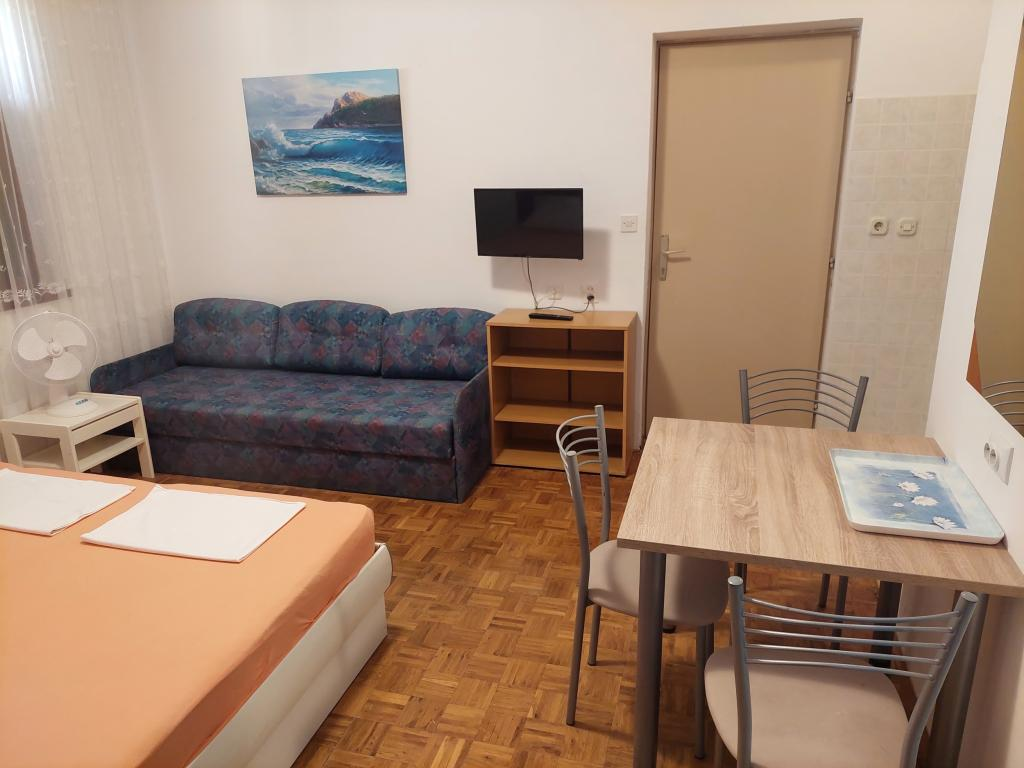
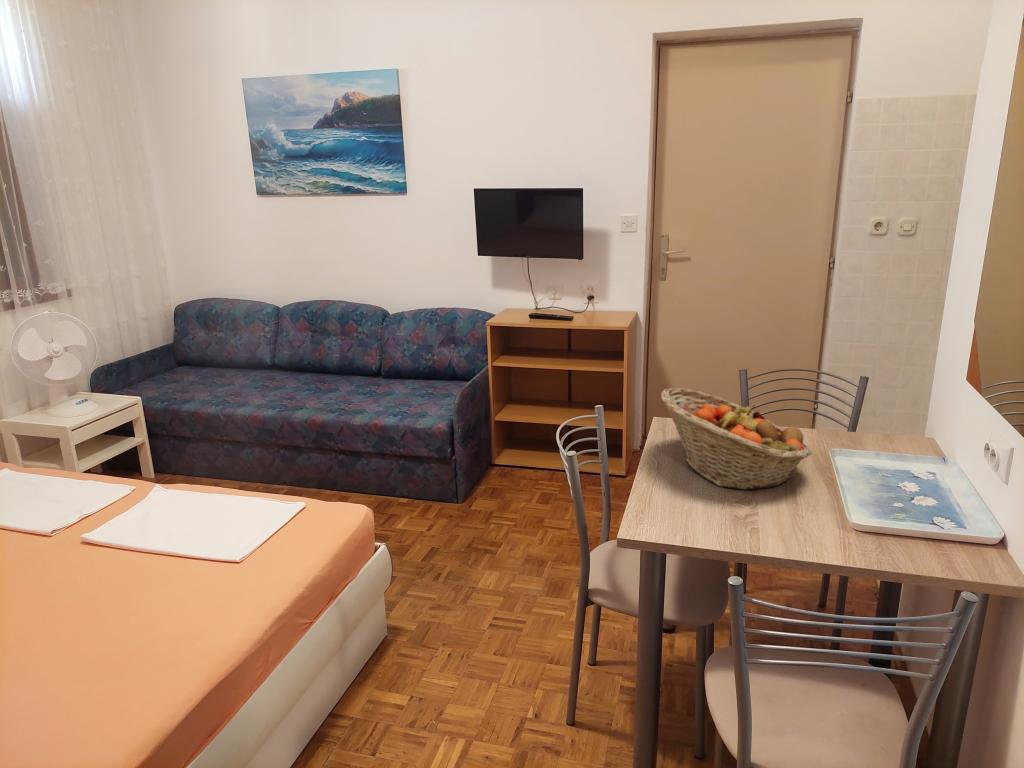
+ fruit basket [660,387,813,491]
